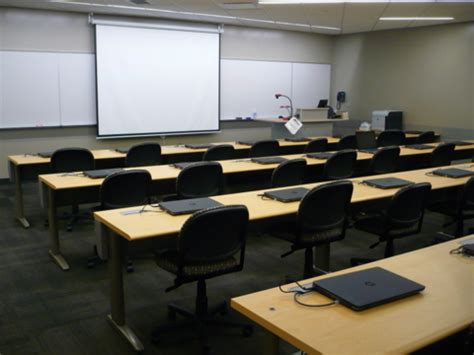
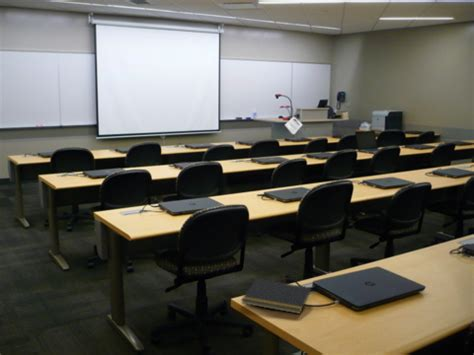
+ notepad [240,278,312,315]
